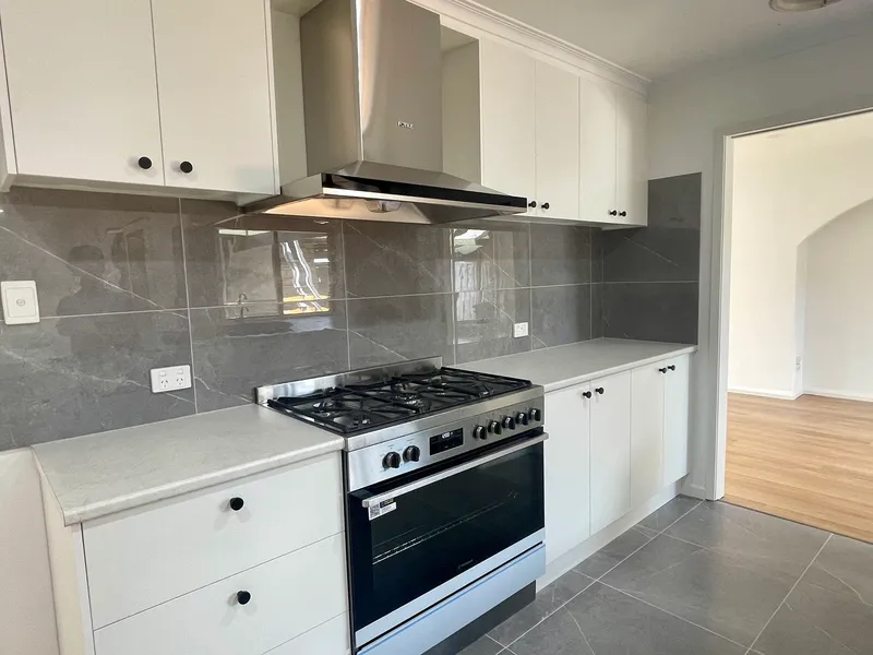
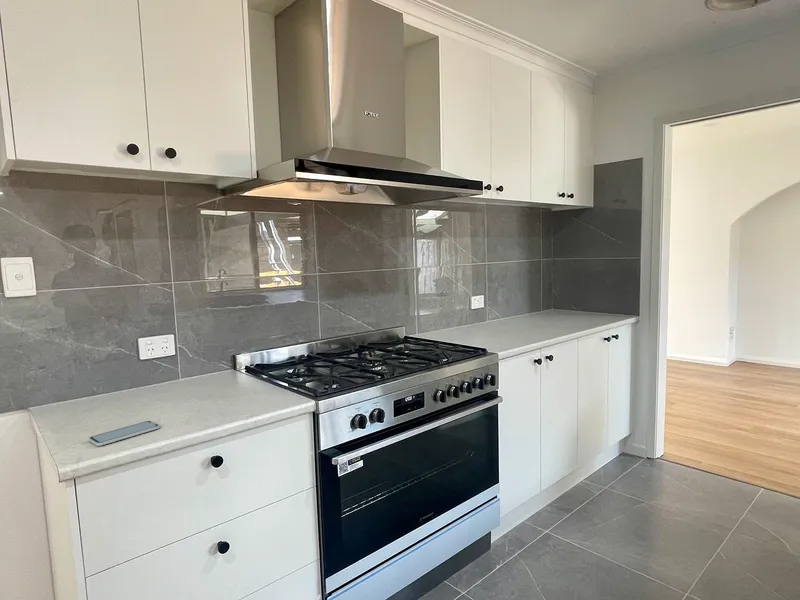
+ smartphone [88,420,161,447]
